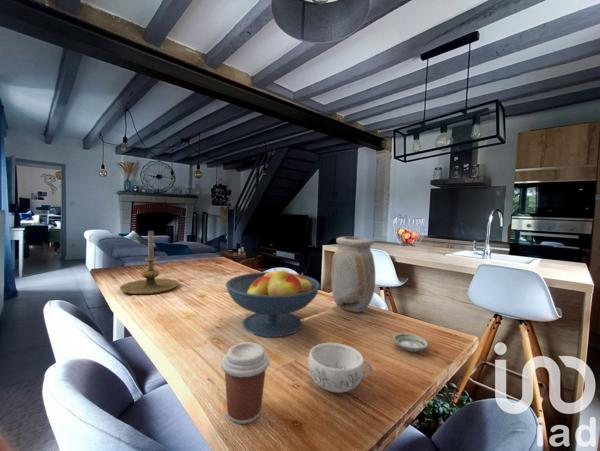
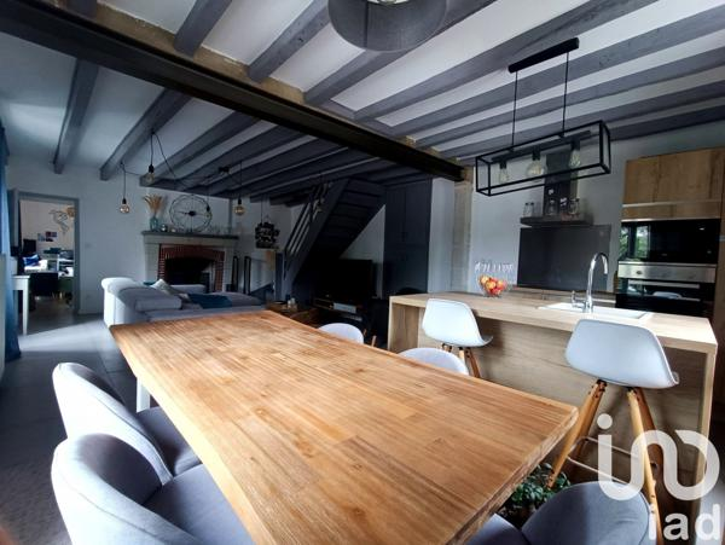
- vase [330,236,376,313]
- coffee cup [220,341,271,425]
- decorative bowl [307,342,374,393]
- fruit bowl [225,266,321,338]
- saucer [392,332,429,353]
- candle holder [119,230,180,295]
